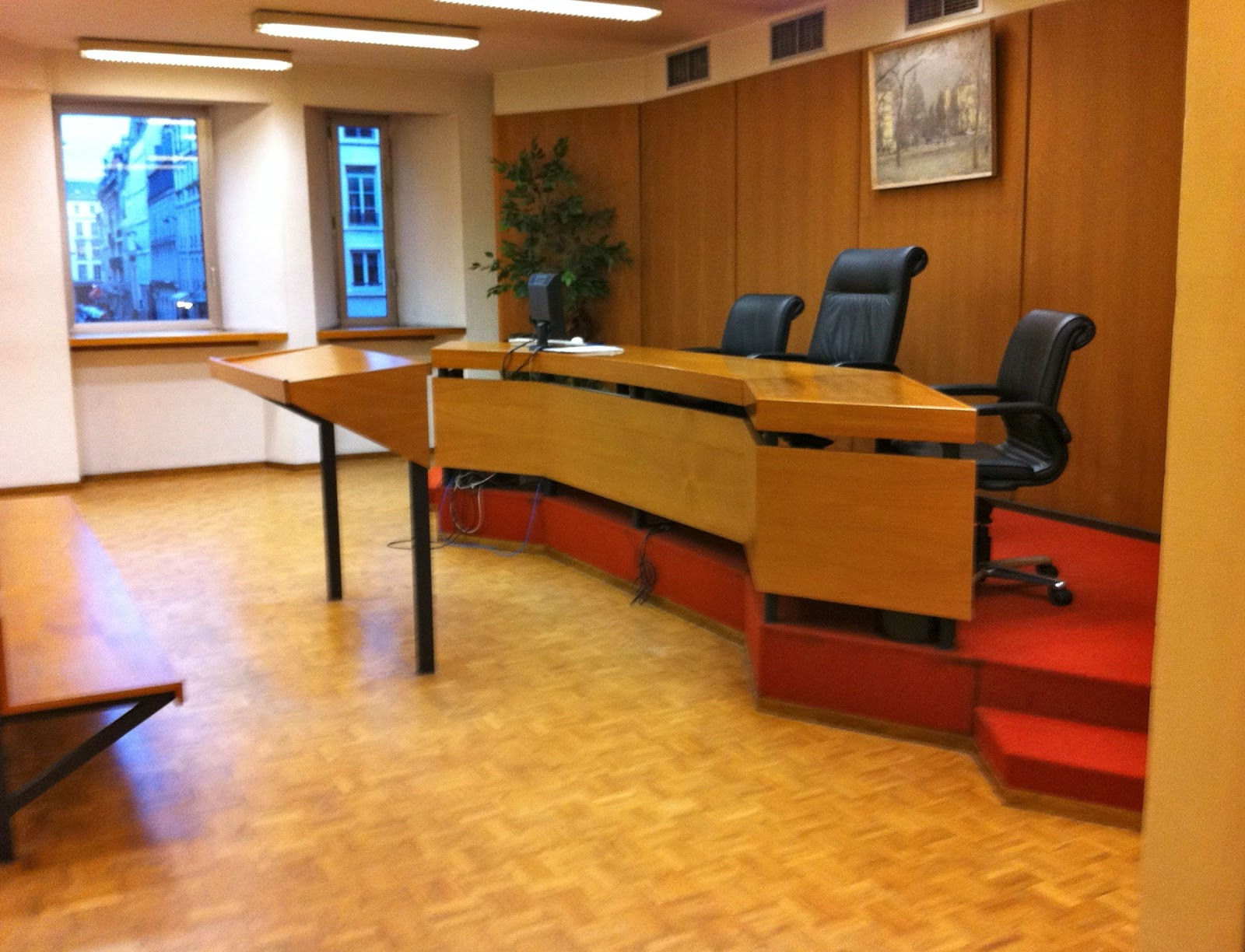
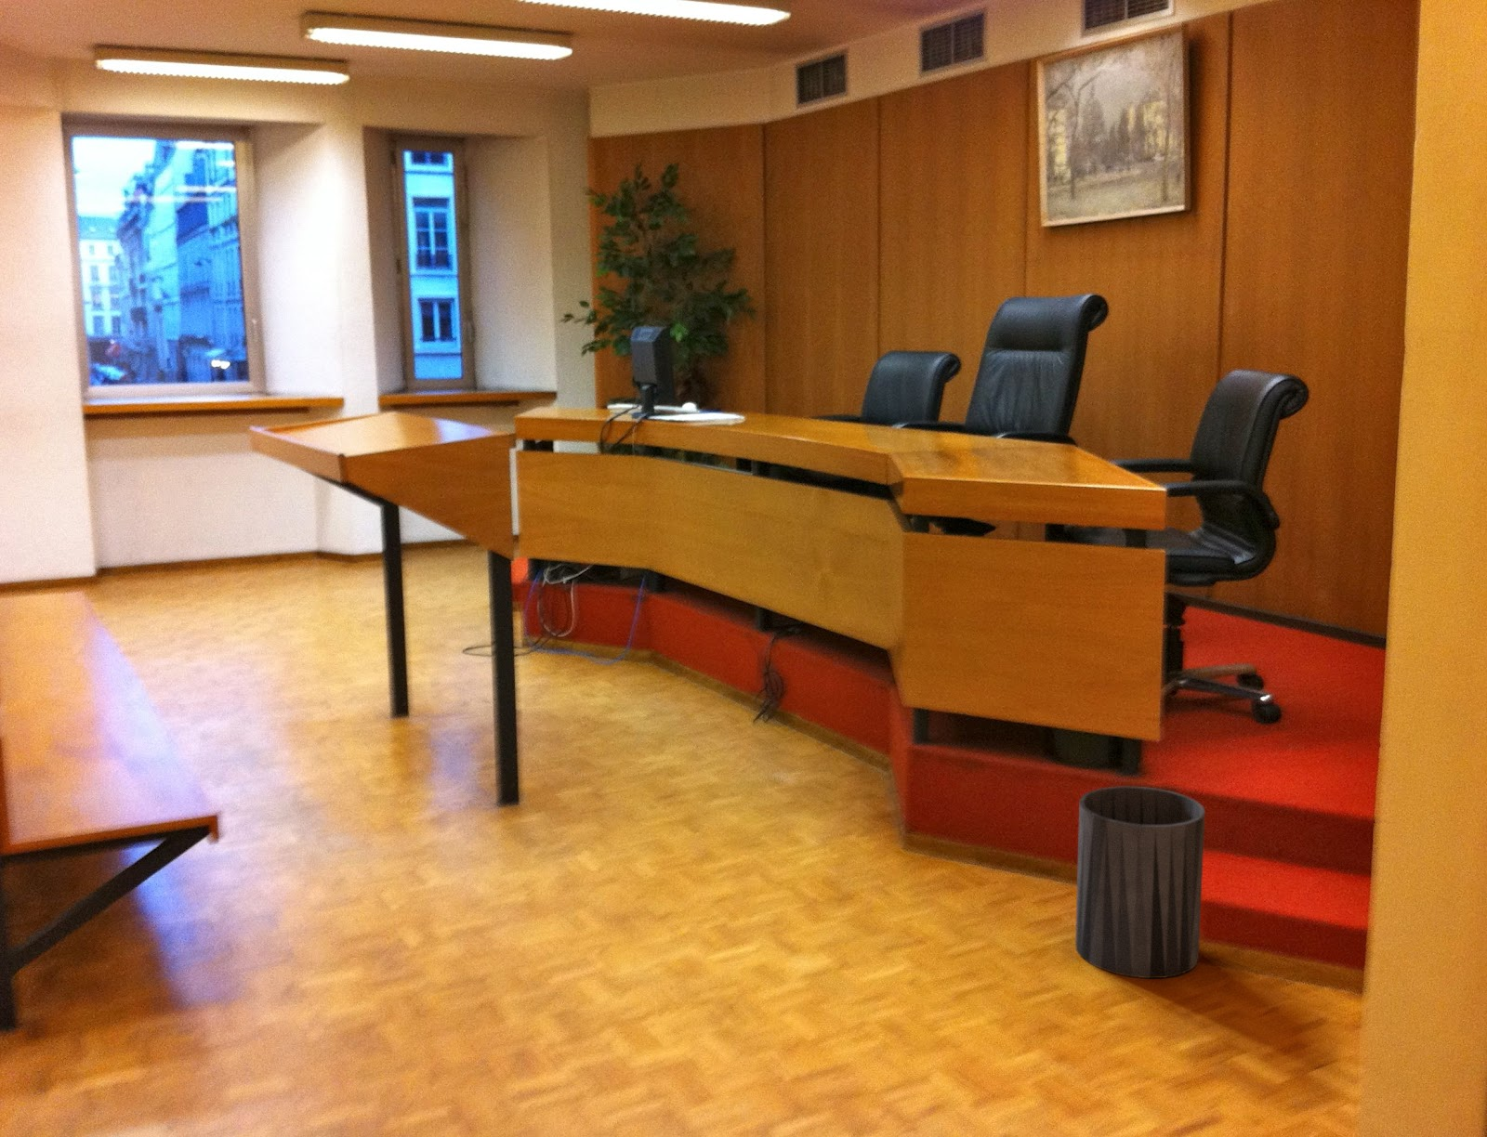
+ trash can [1075,785,1206,979]
